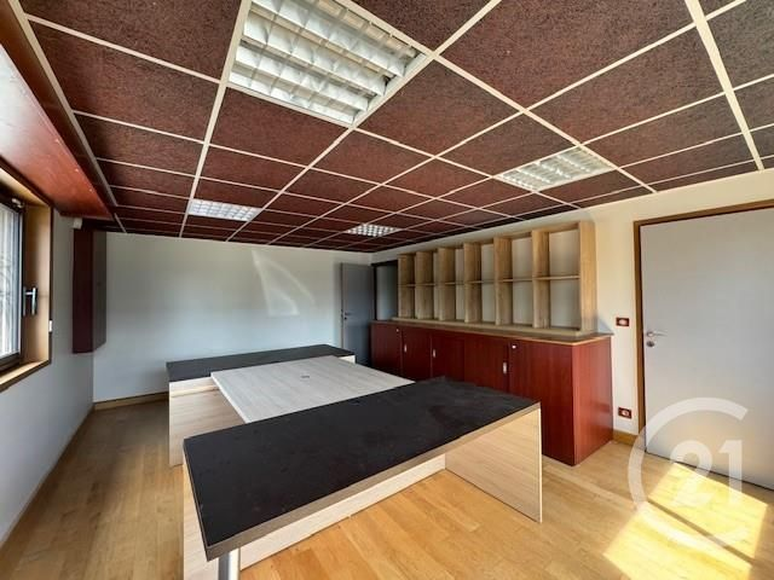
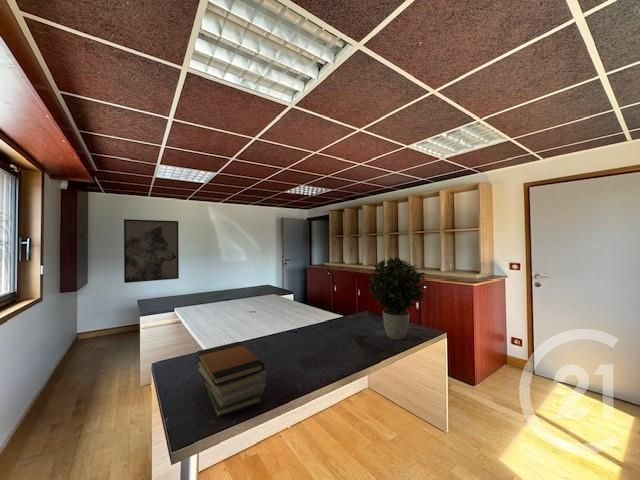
+ wall art [123,218,180,284]
+ potted plant [366,256,426,341]
+ book stack [196,341,267,418]
